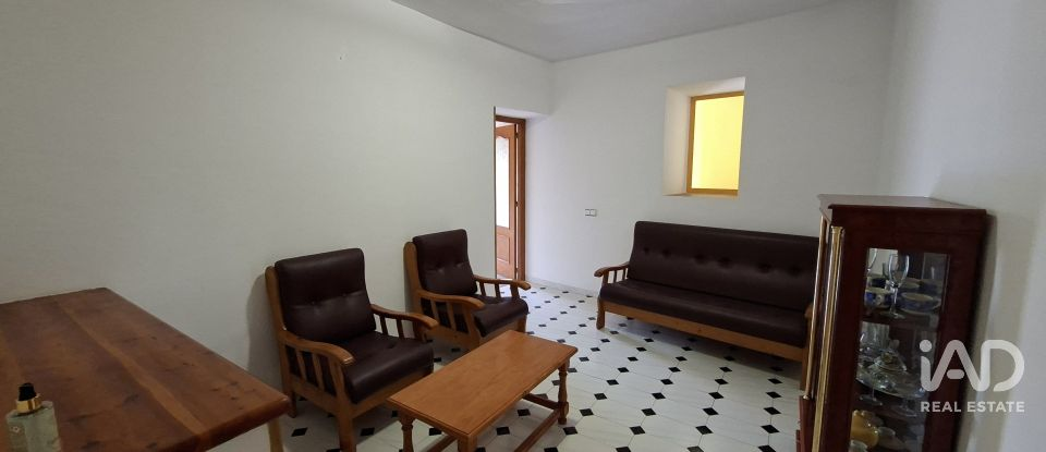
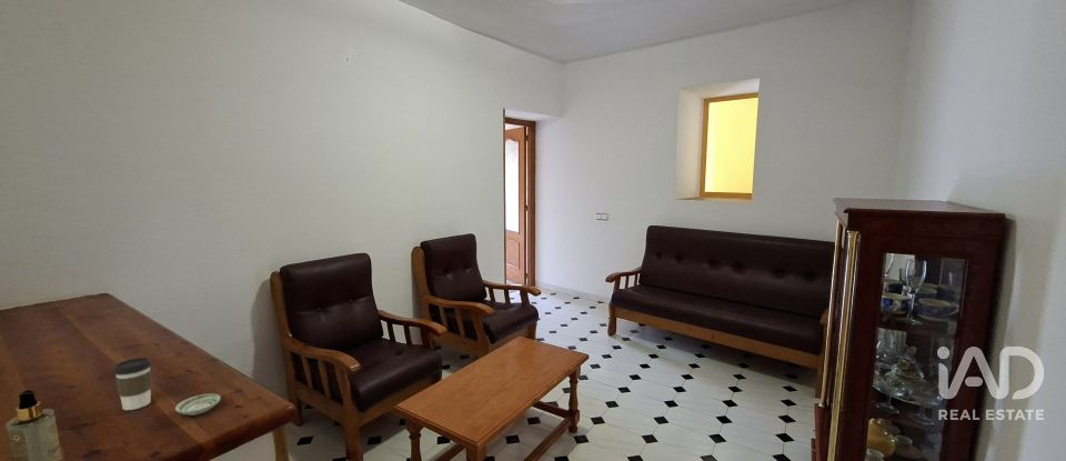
+ saucer [174,393,222,417]
+ coffee cup [112,357,153,411]
